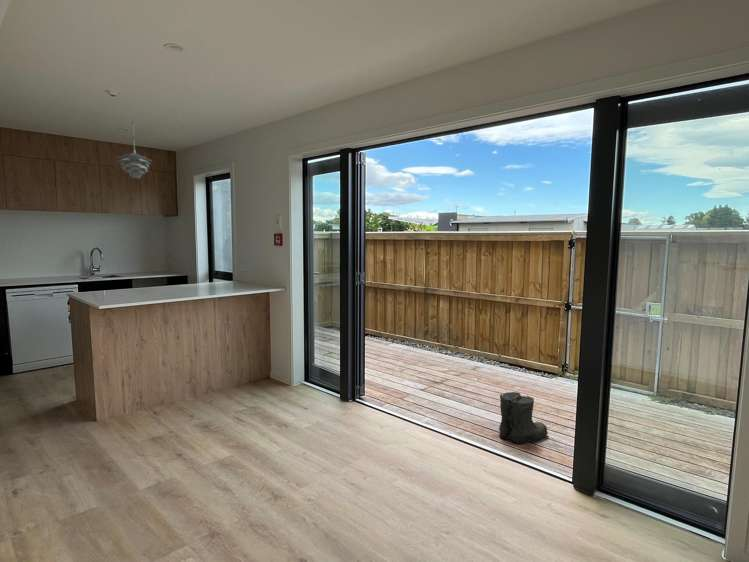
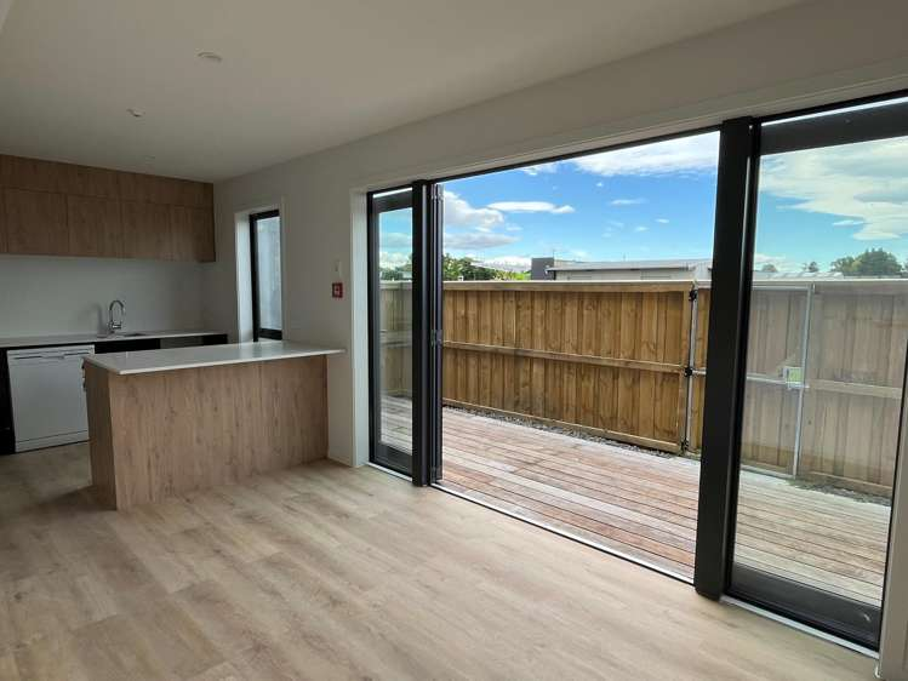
- pendant light [116,121,153,180]
- boots [498,391,549,445]
